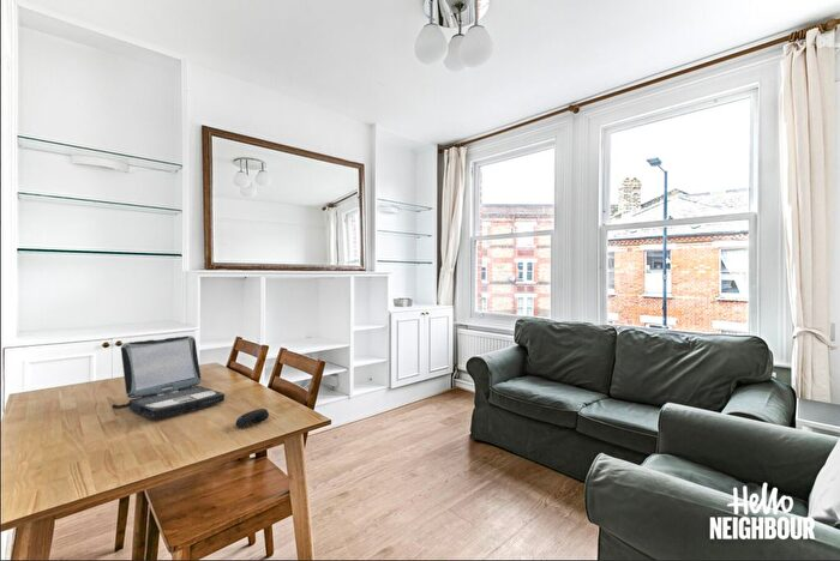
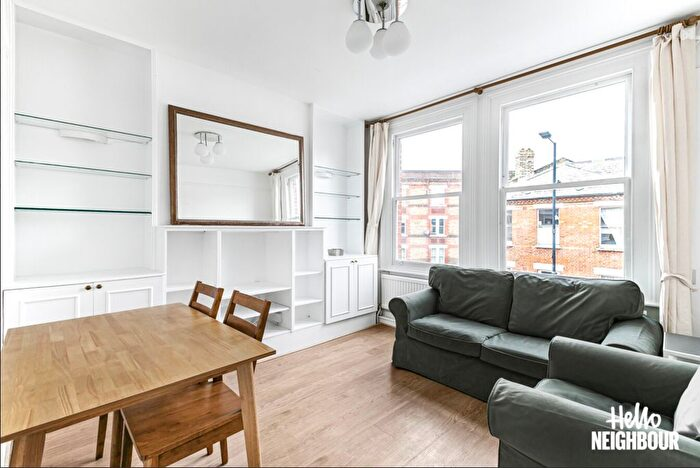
- computer mouse [234,408,270,429]
- laptop [110,334,226,420]
